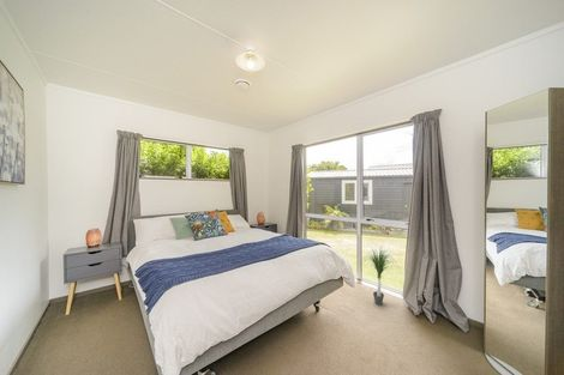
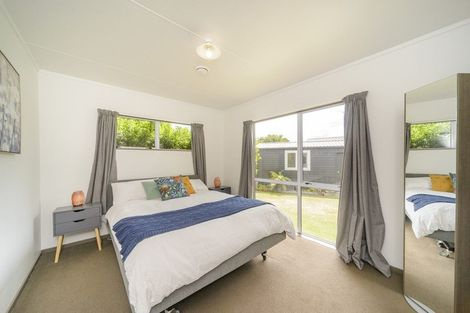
- potted plant [359,244,401,307]
